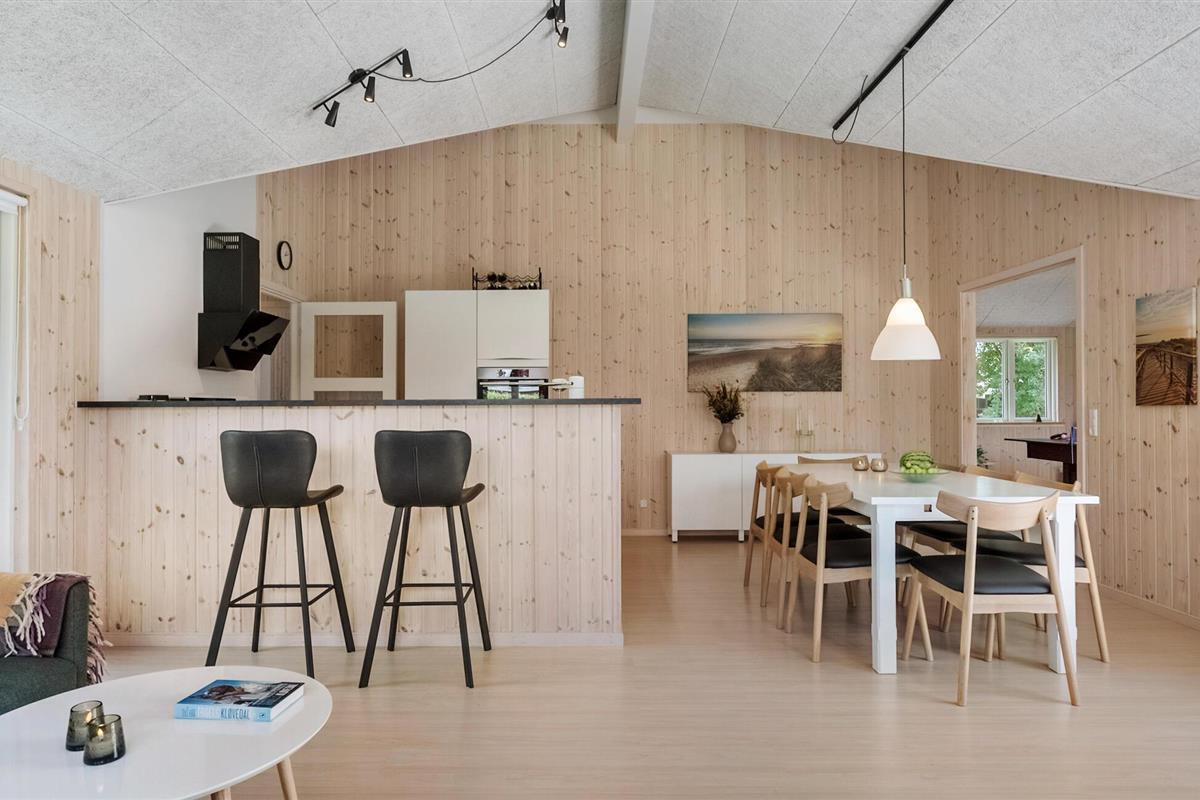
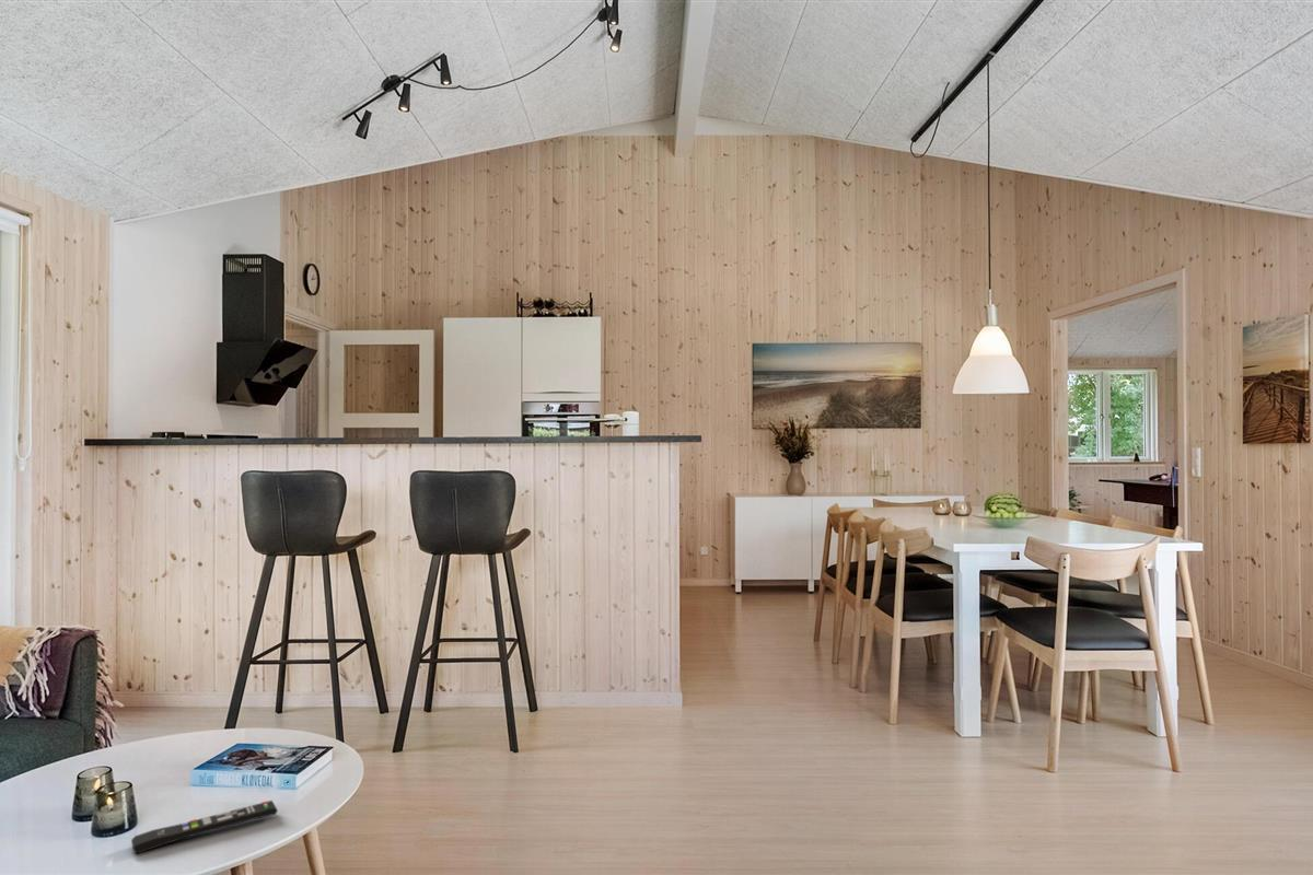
+ remote control [130,800,279,855]
